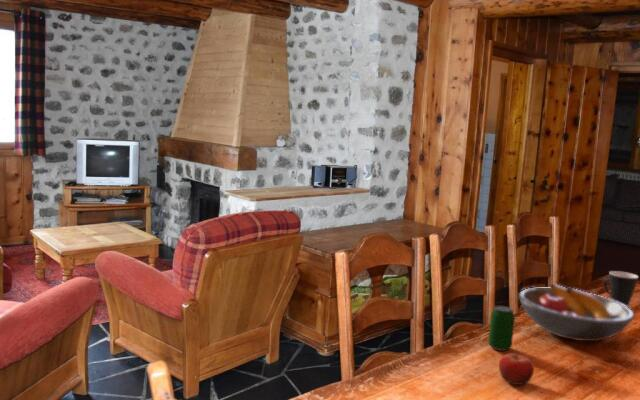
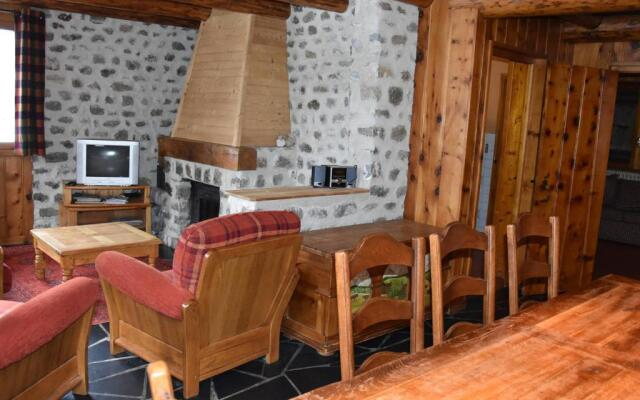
- beverage can [487,305,516,352]
- mug [603,270,639,307]
- fruit [498,352,535,386]
- fruit bowl [517,282,636,342]
